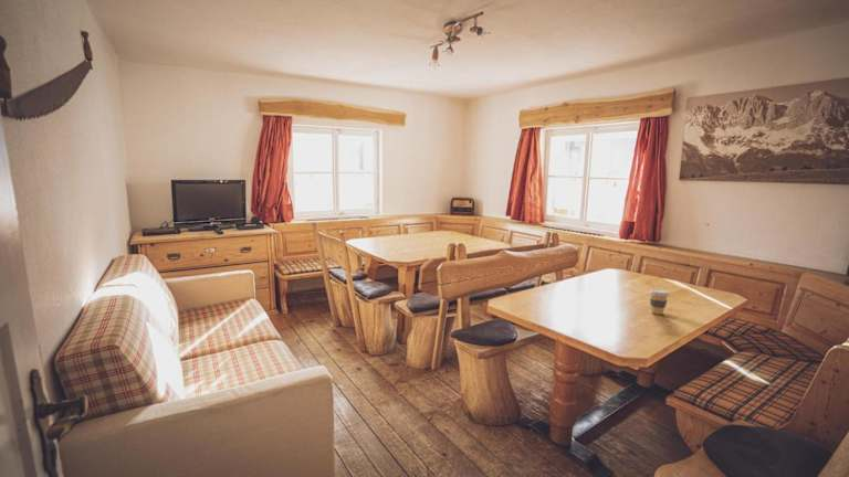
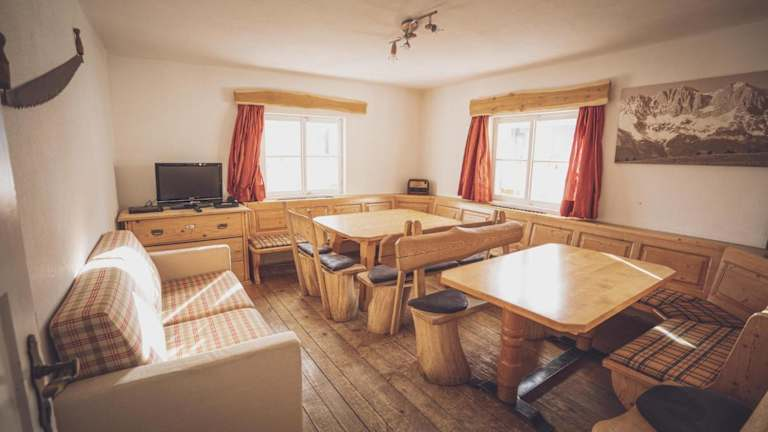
- coffee cup [649,288,670,316]
